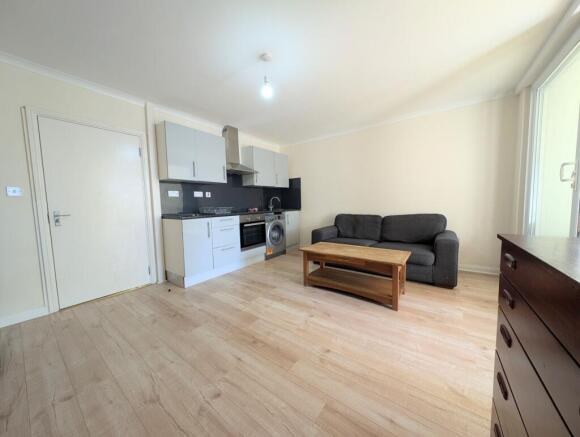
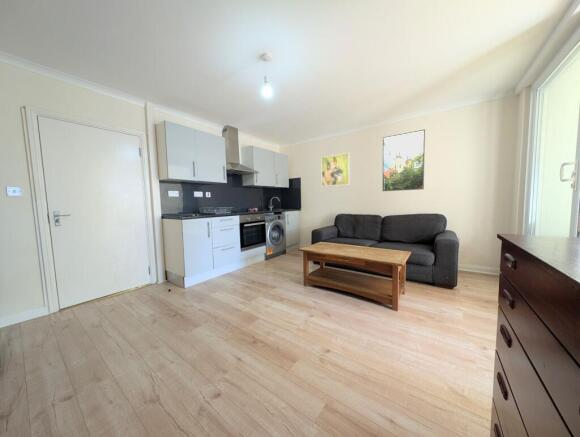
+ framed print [321,152,351,187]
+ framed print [381,129,426,192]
